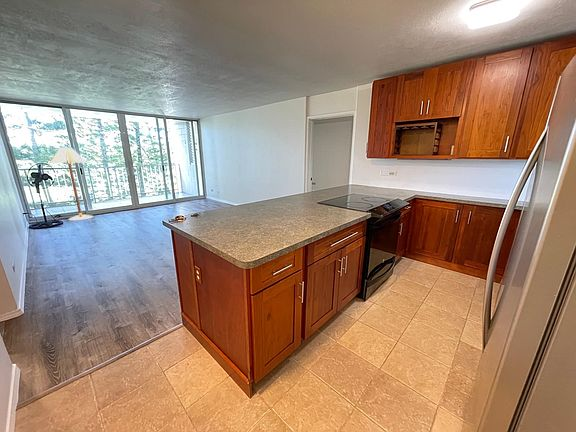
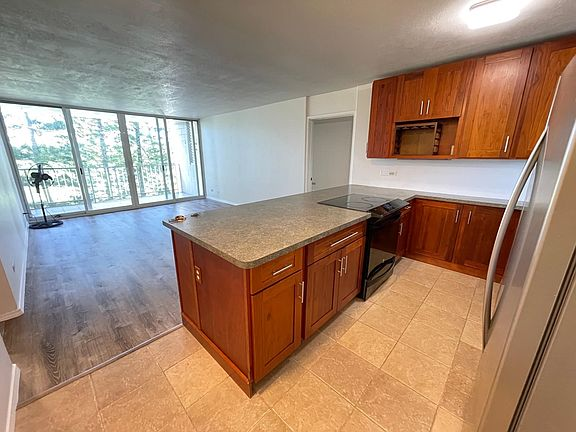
- floor lamp [48,147,94,221]
